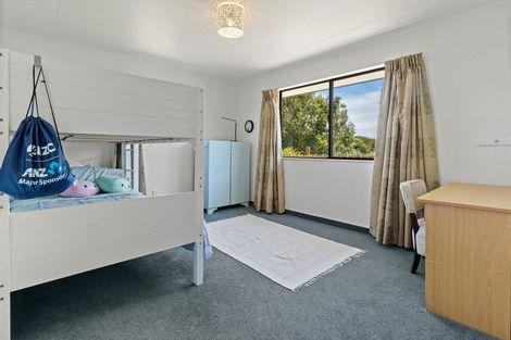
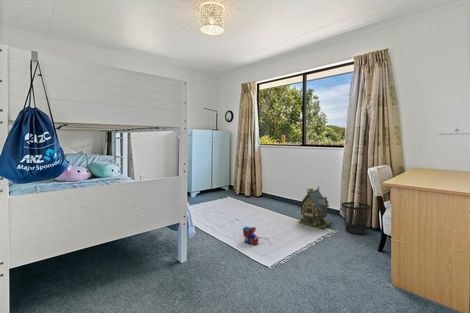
+ toy train [241,226,260,245]
+ wastebasket [341,201,371,235]
+ toy house [297,185,333,229]
